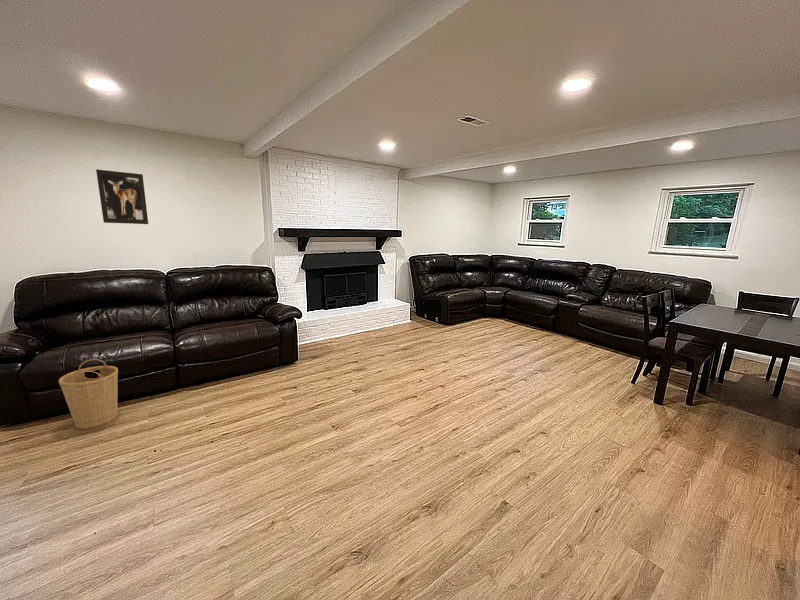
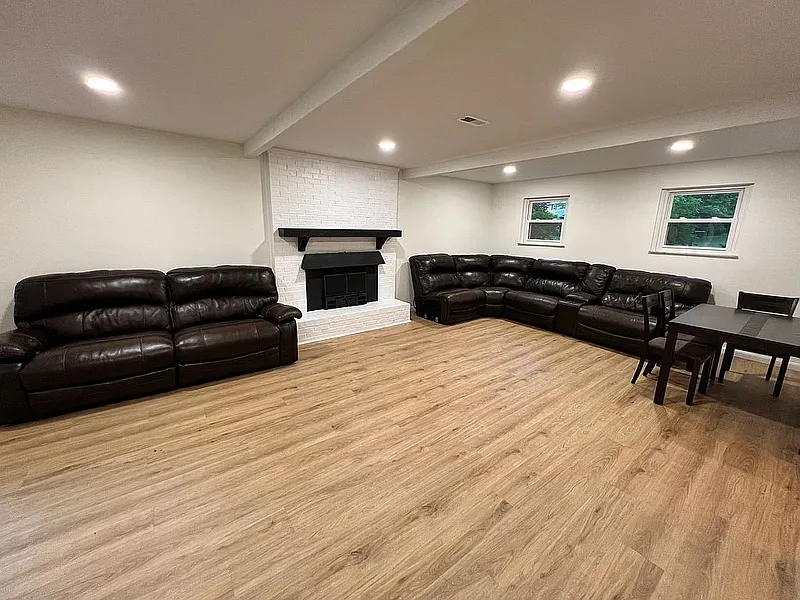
- basket [58,358,119,430]
- wall art [95,168,149,225]
